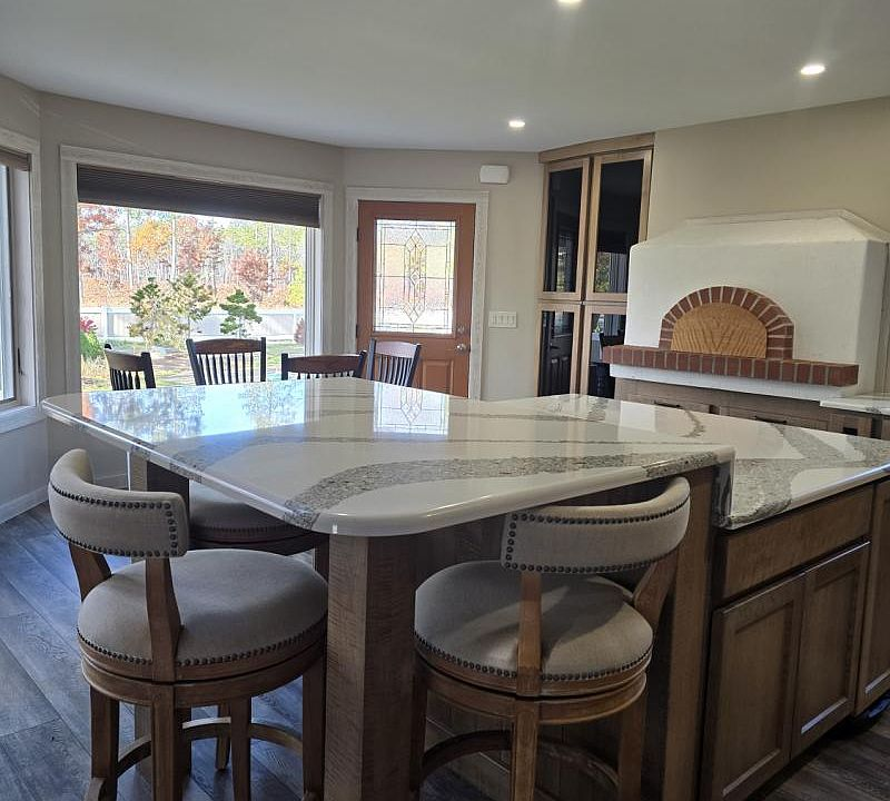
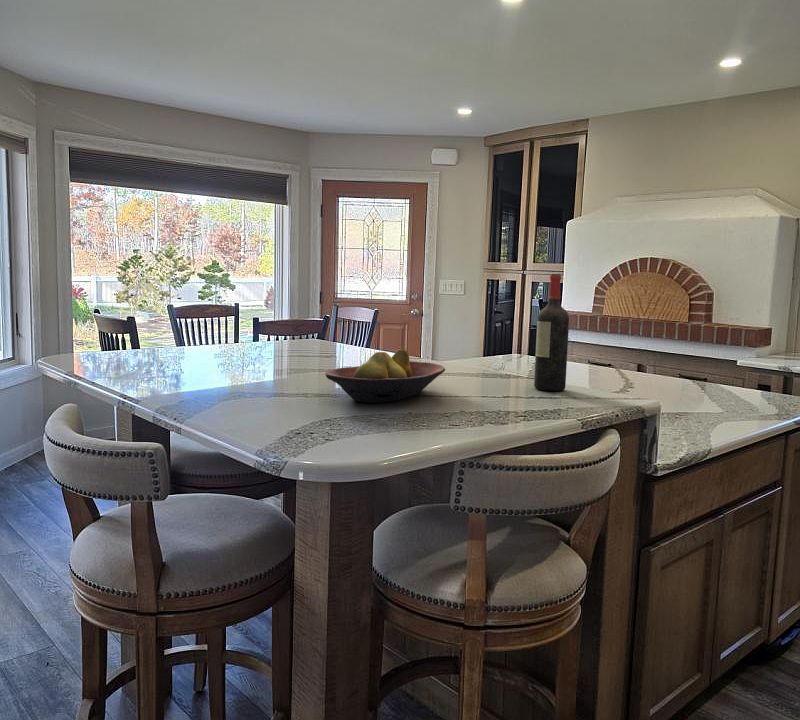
+ wine bottle [533,273,570,392]
+ fruit bowl [324,348,446,404]
